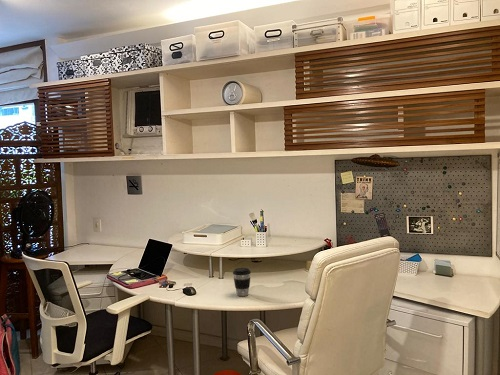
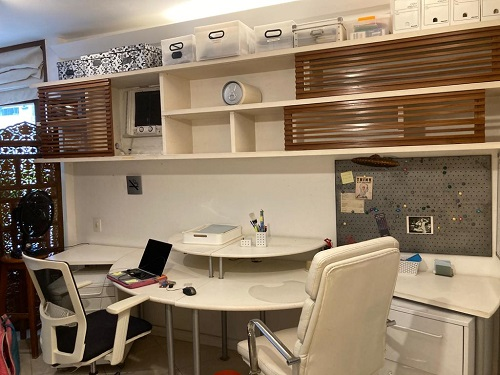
- coffee cup [232,267,252,297]
